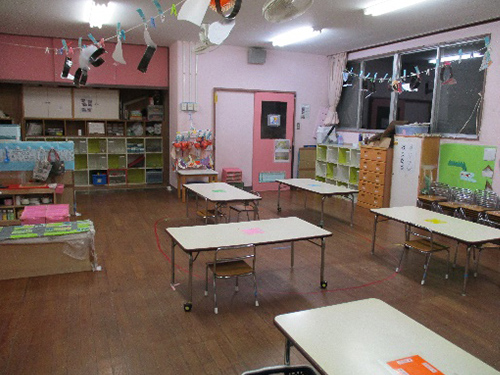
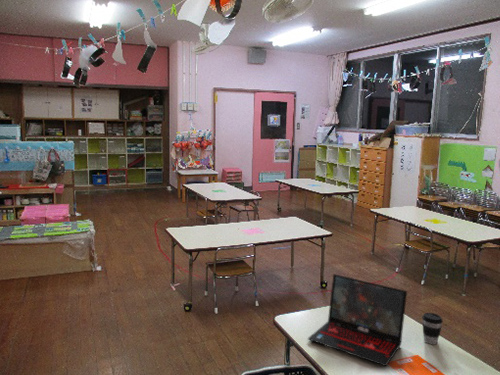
+ laptop [307,273,408,367]
+ coffee cup [421,312,444,345]
